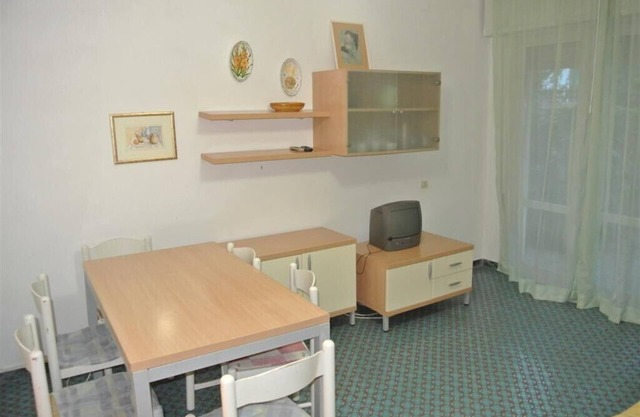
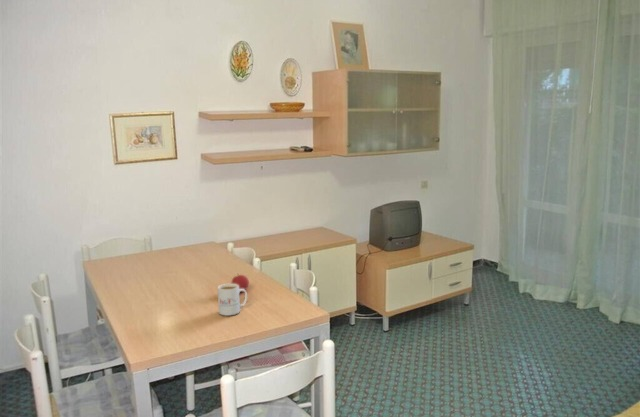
+ fruit [230,273,250,293]
+ mug [217,283,248,317]
